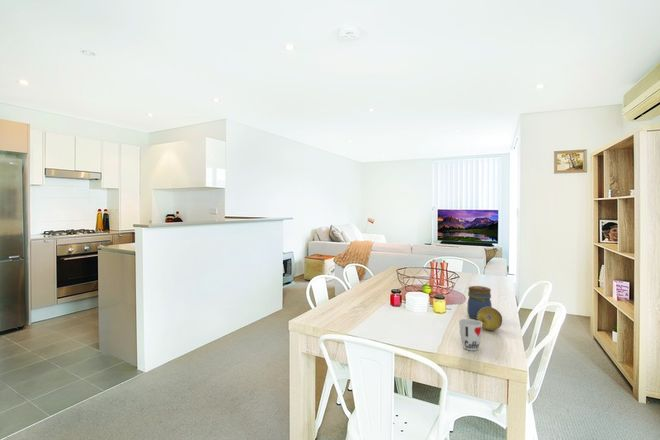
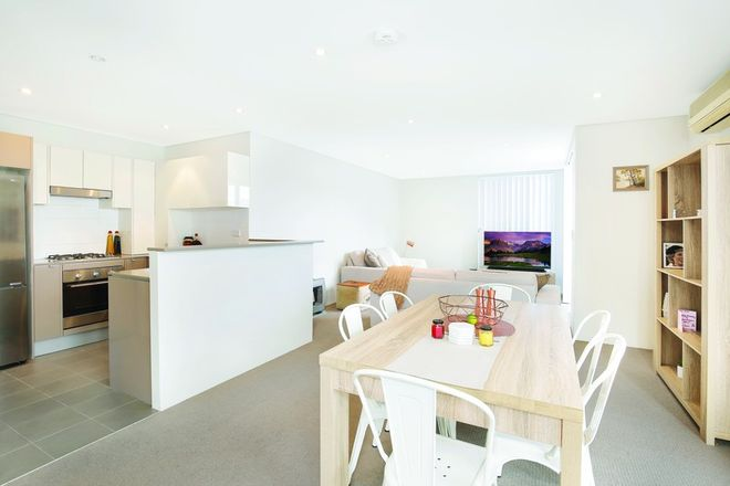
- fruit [477,306,503,331]
- jar [467,285,493,320]
- cup [458,318,483,352]
